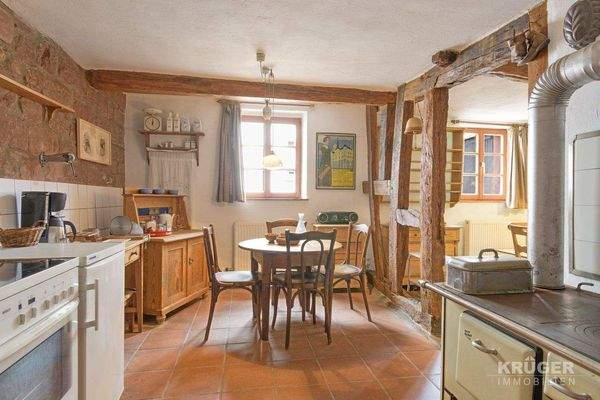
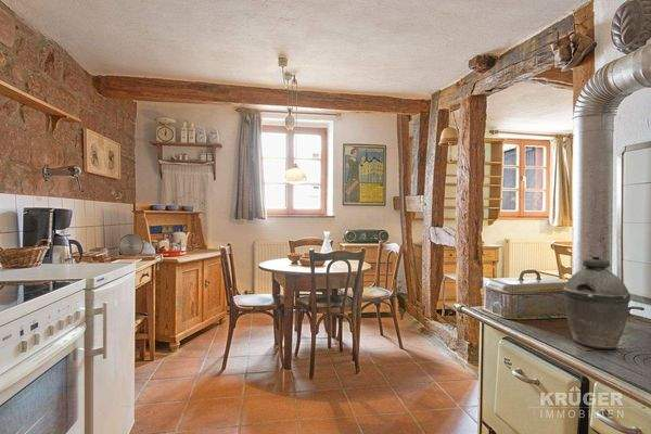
+ kettle [562,254,631,350]
